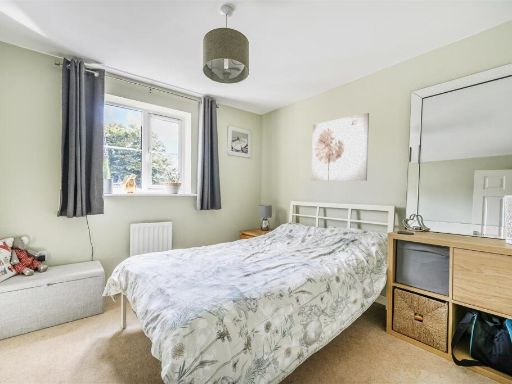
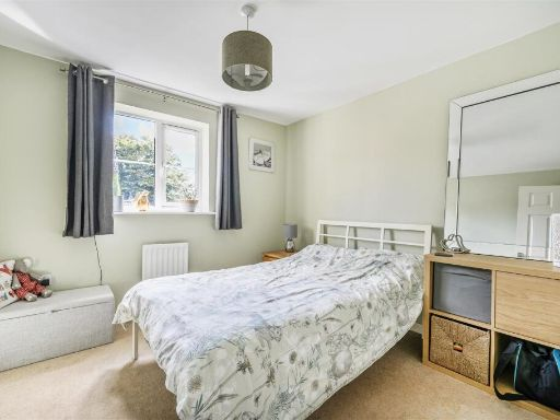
- wall art [311,112,370,182]
